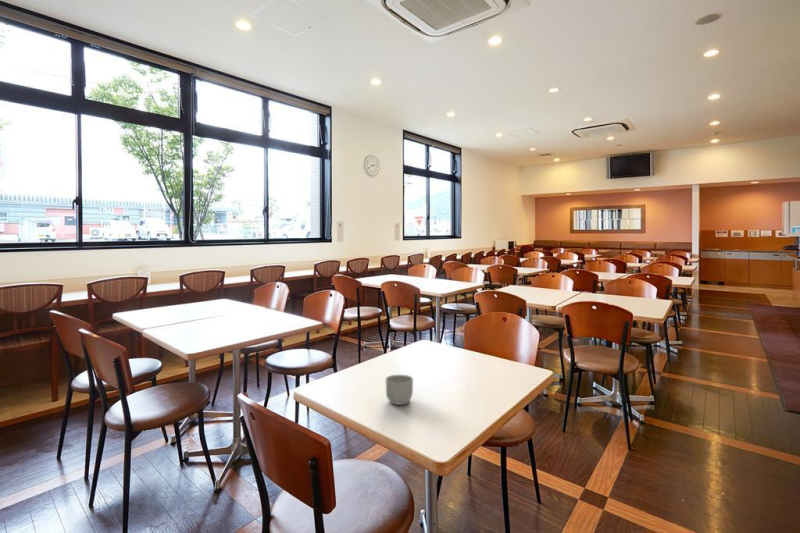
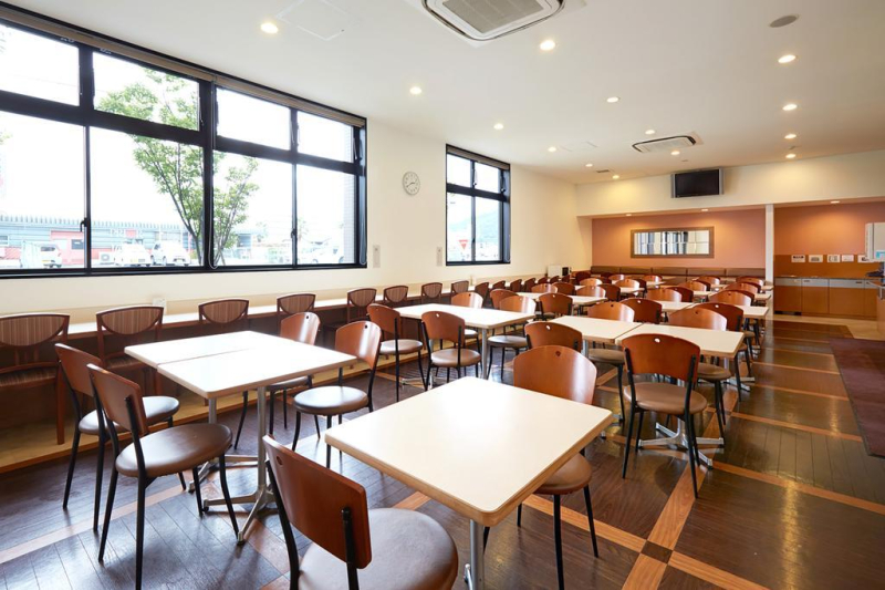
- mug [385,374,414,406]
